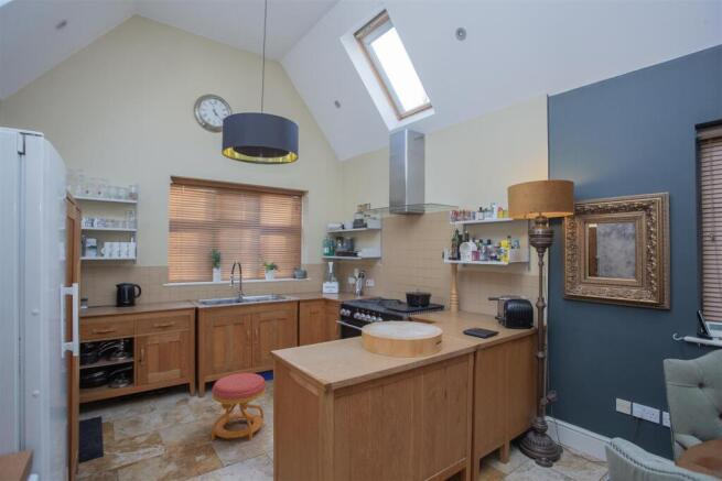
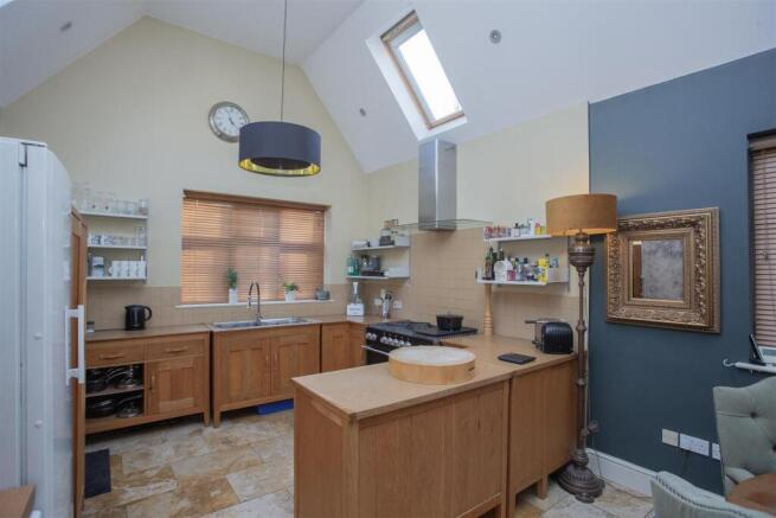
- stool [211,372,267,441]
